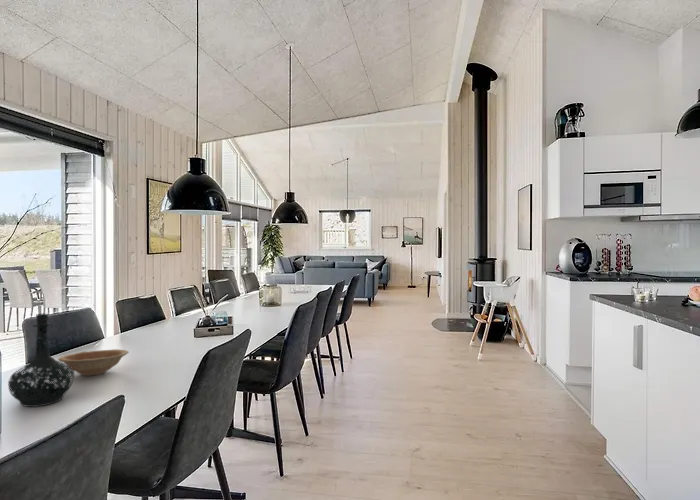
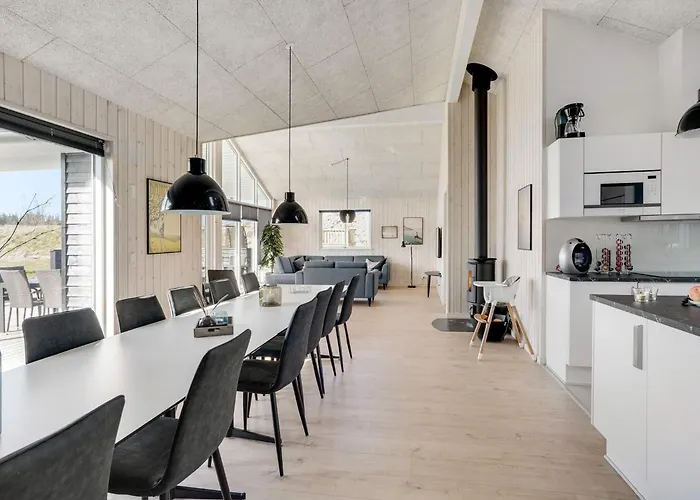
- bowl [57,348,130,377]
- bottle [7,313,76,408]
